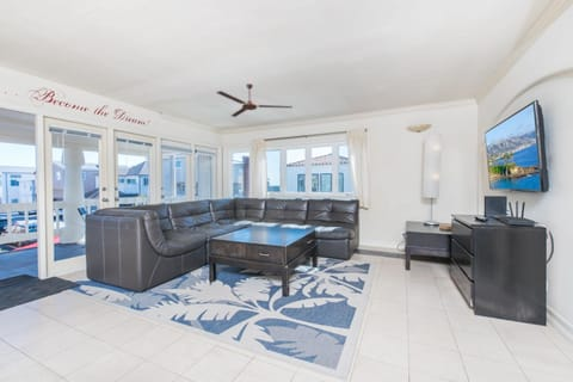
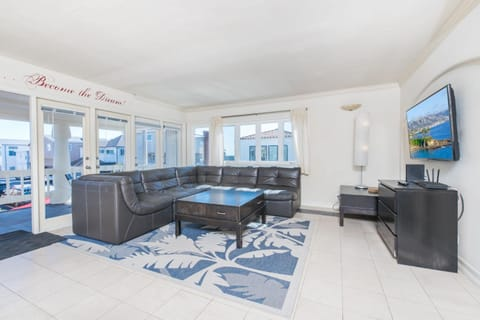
- ceiling fan [215,82,294,118]
